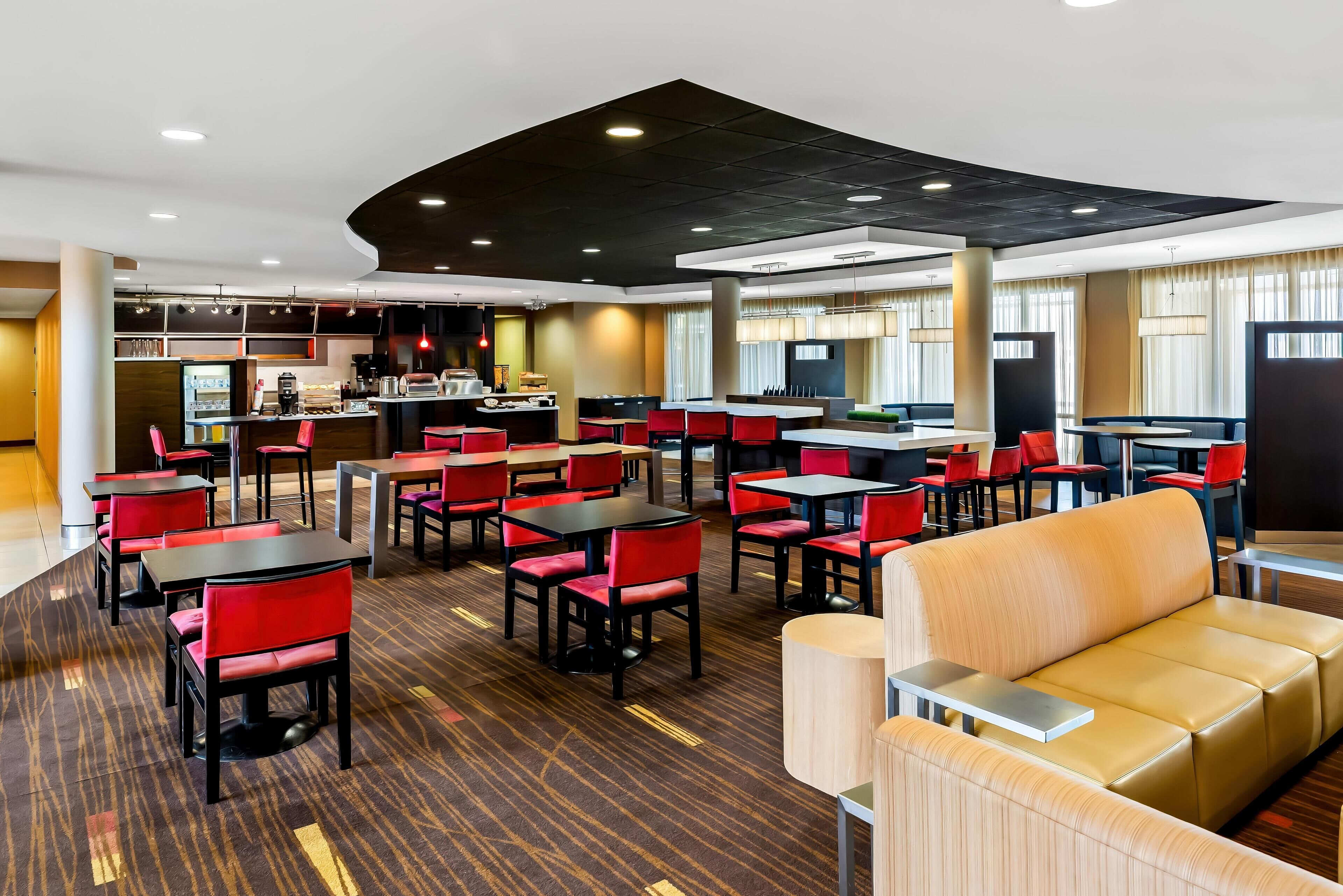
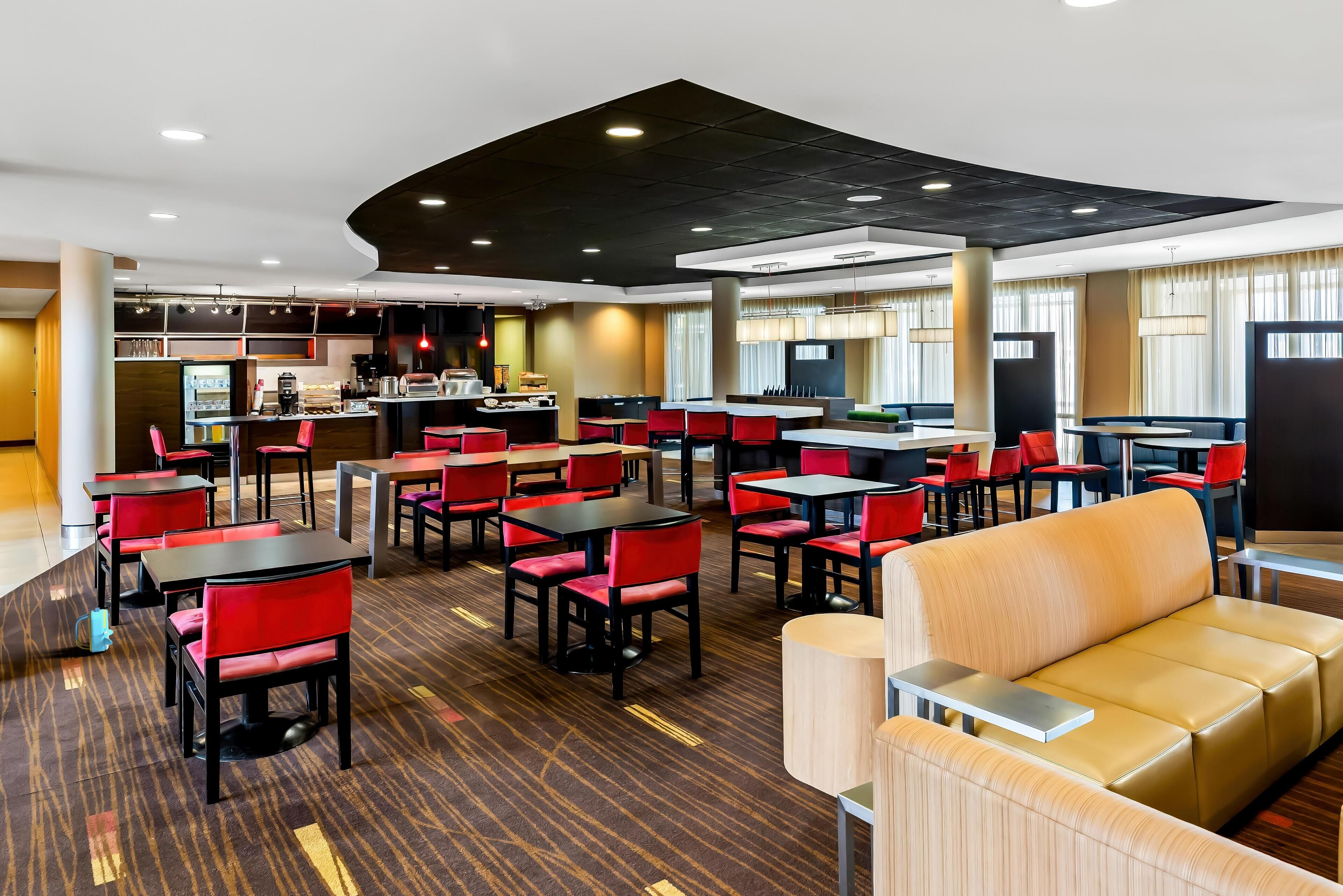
+ backpack [75,607,114,653]
